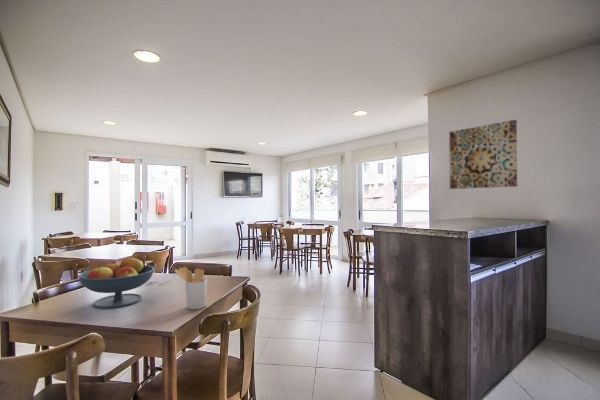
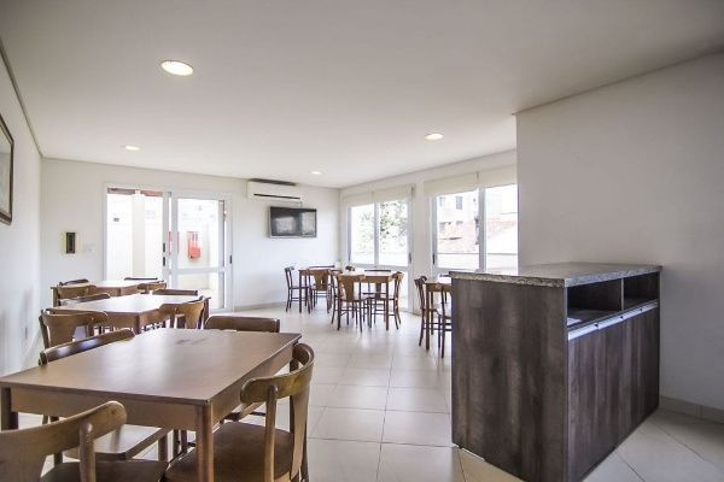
- utensil holder [174,266,208,310]
- wall art [448,119,518,190]
- fruit bowl [77,256,156,309]
